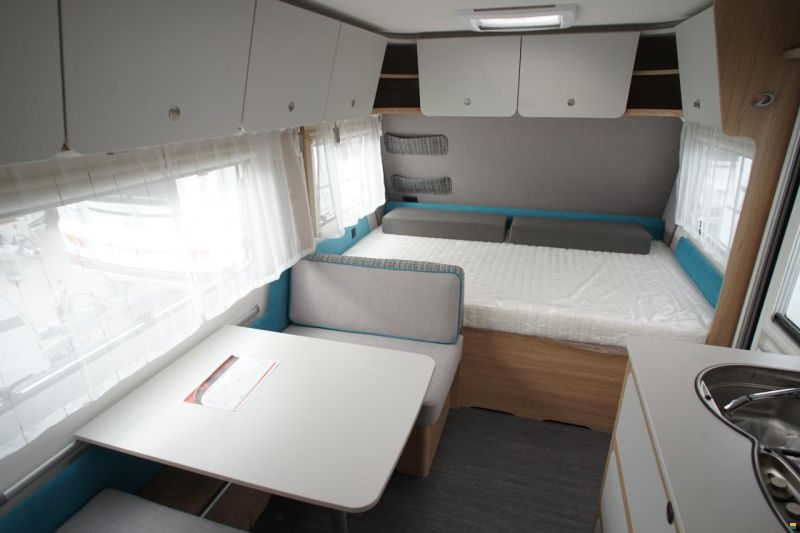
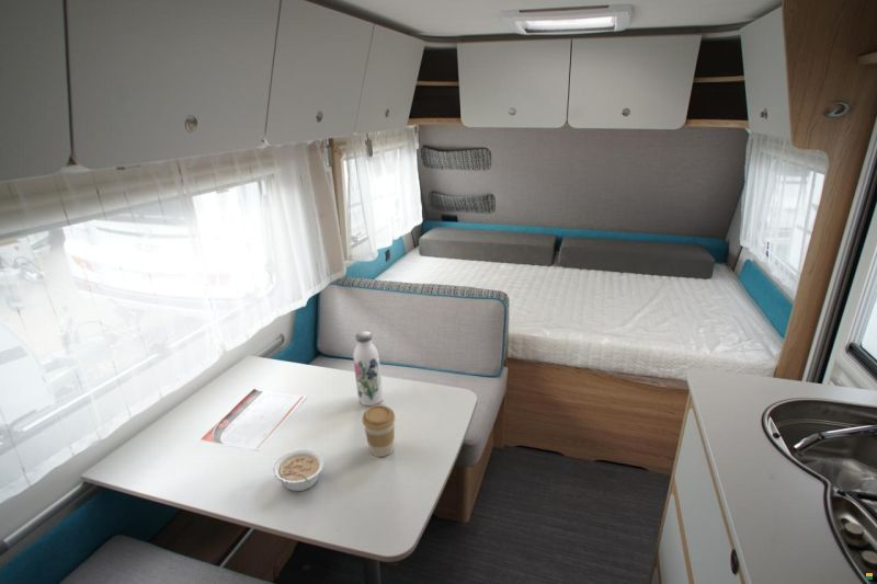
+ coffee cup [361,403,397,458]
+ legume [272,448,326,492]
+ water bottle [352,331,384,408]
